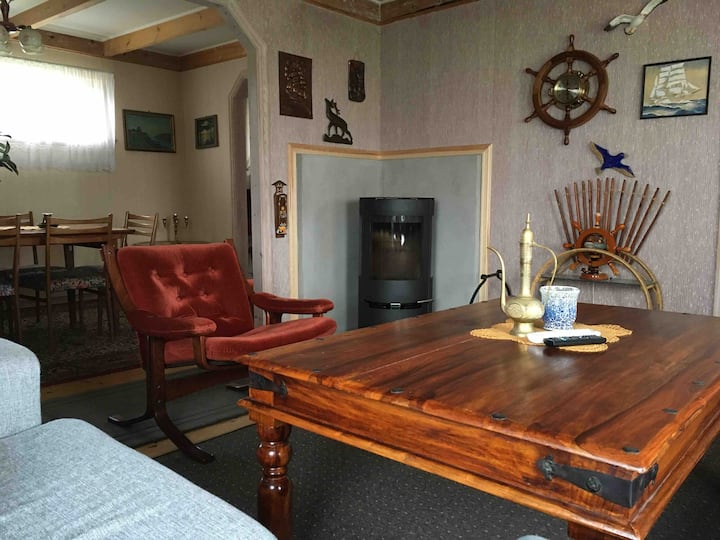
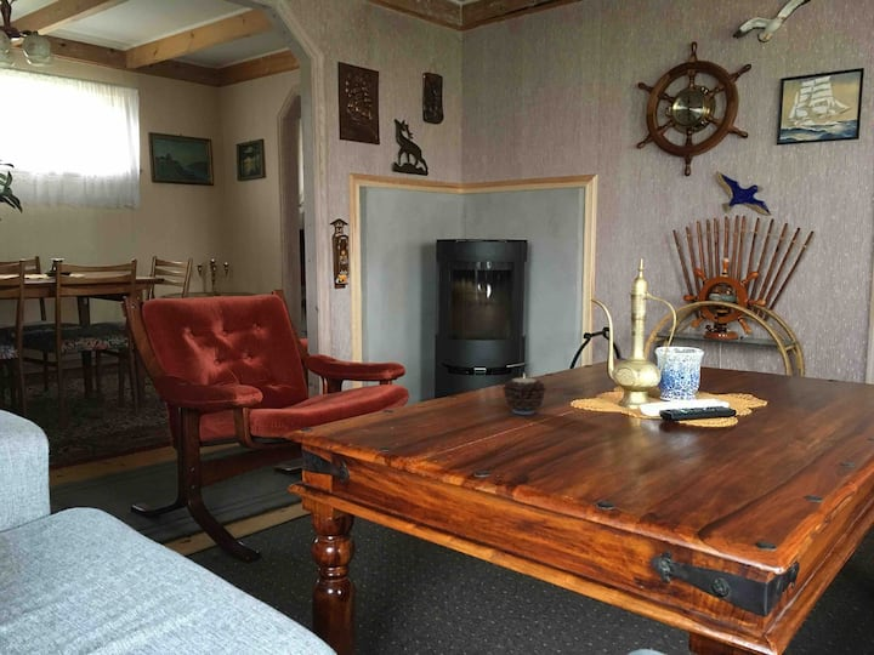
+ candle [501,372,547,416]
